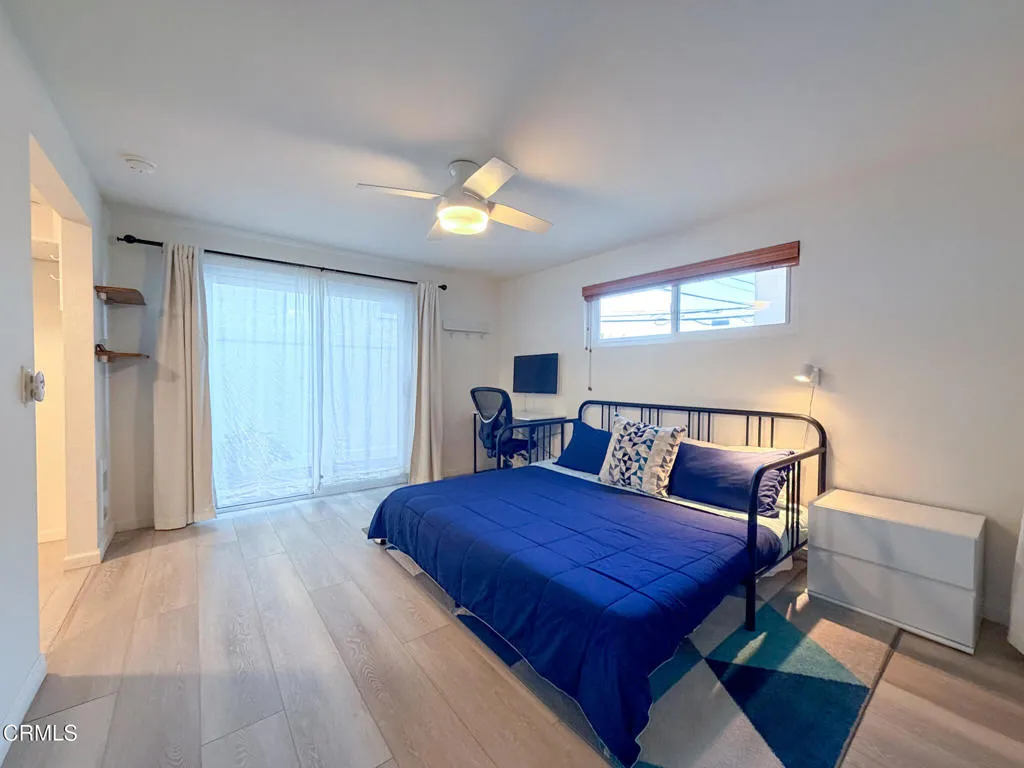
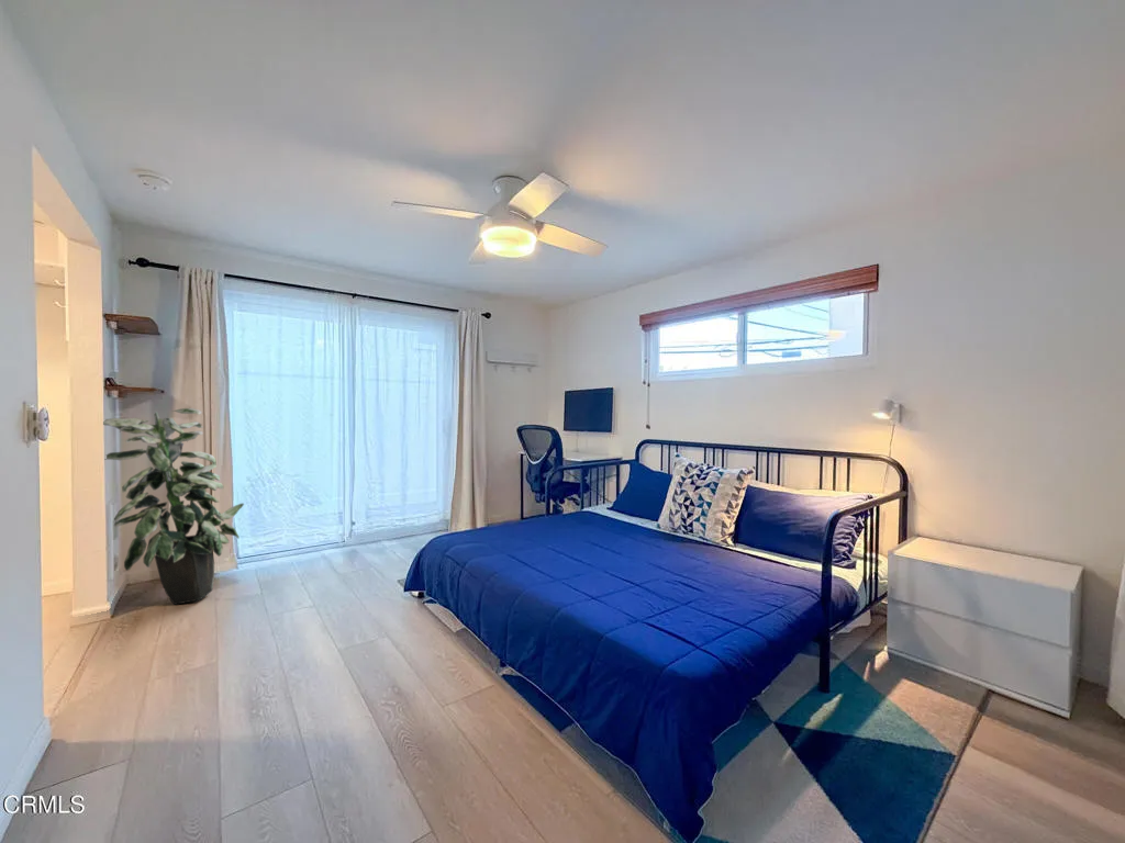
+ indoor plant [102,407,245,606]
